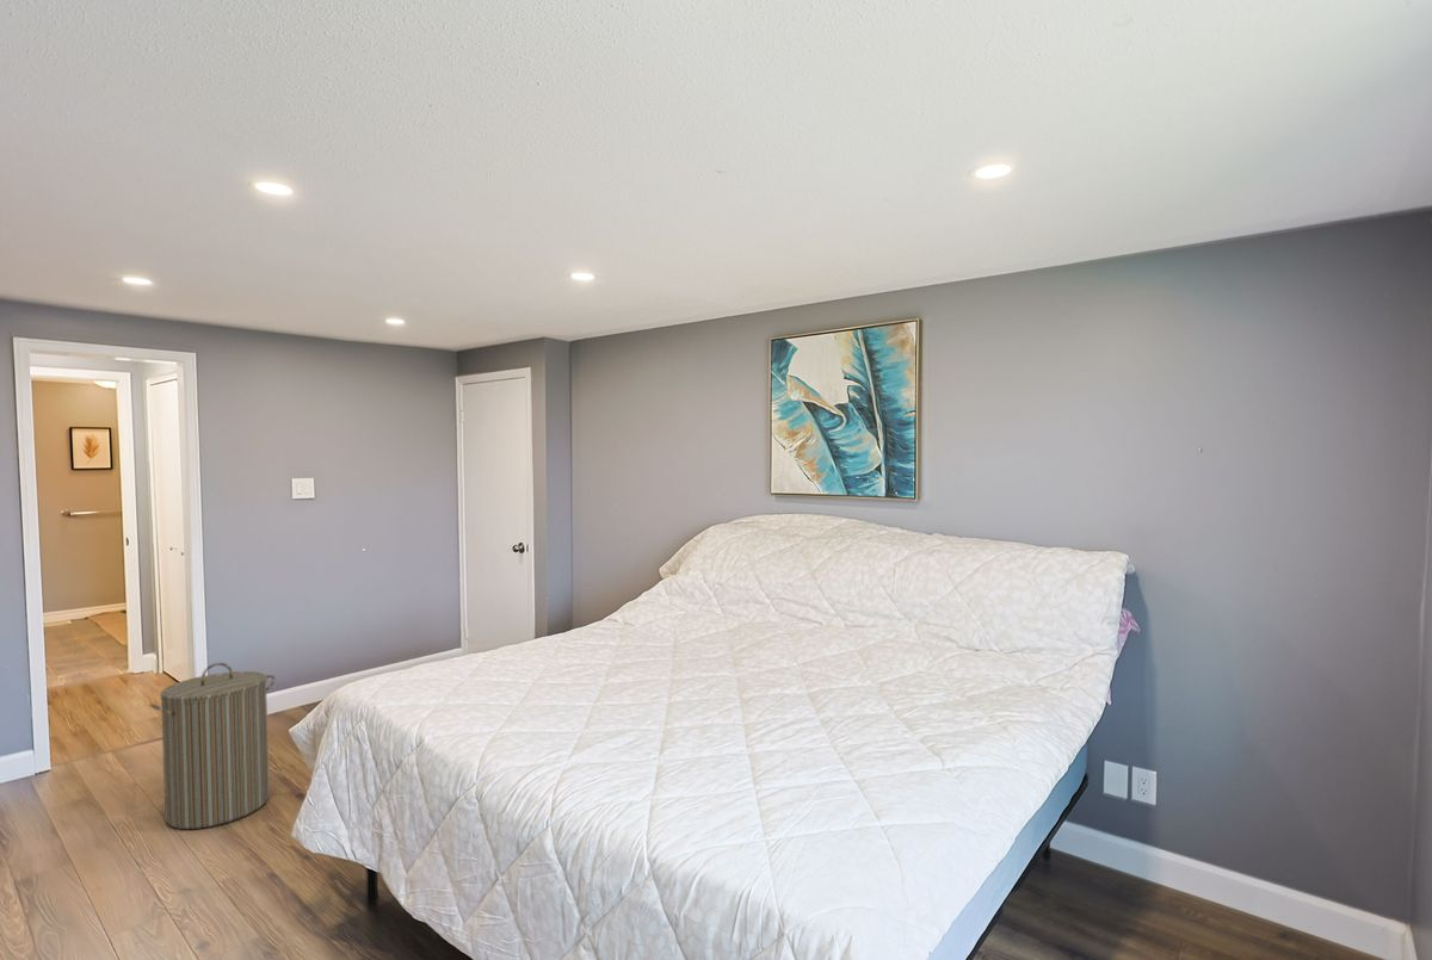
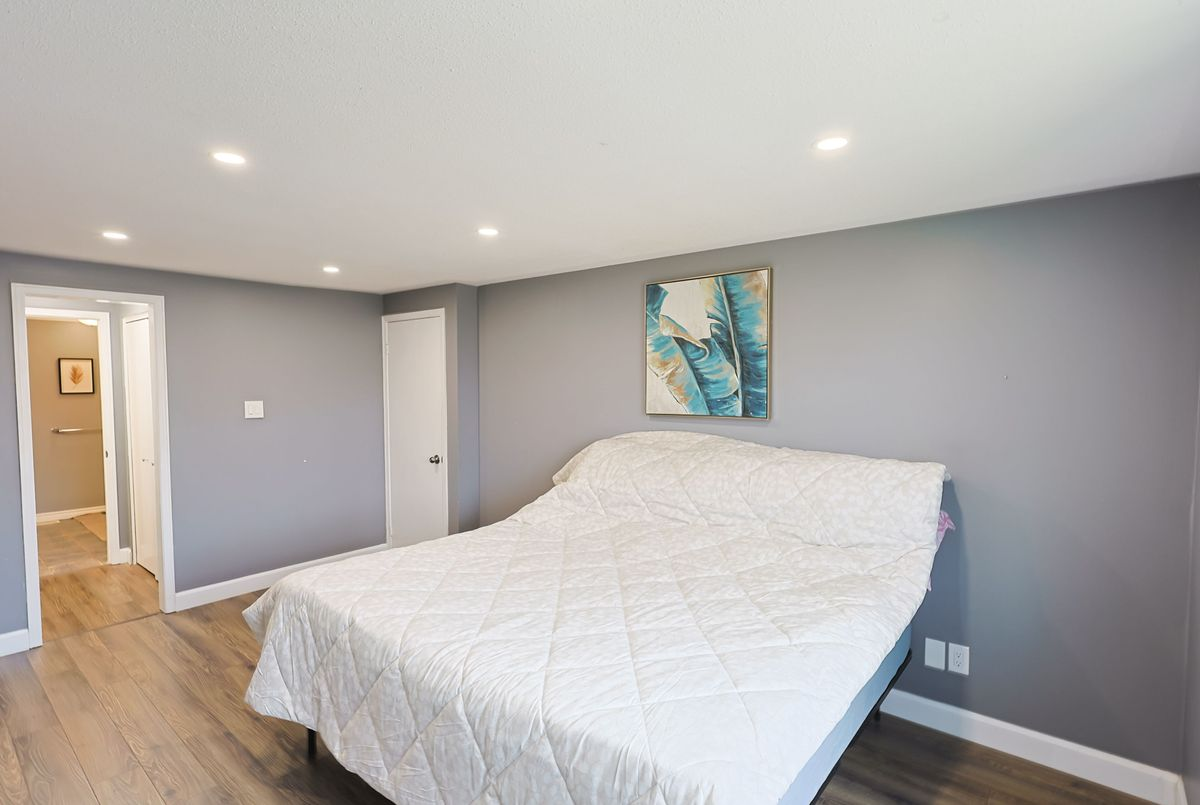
- laundry hamper [149,662,276,830]
